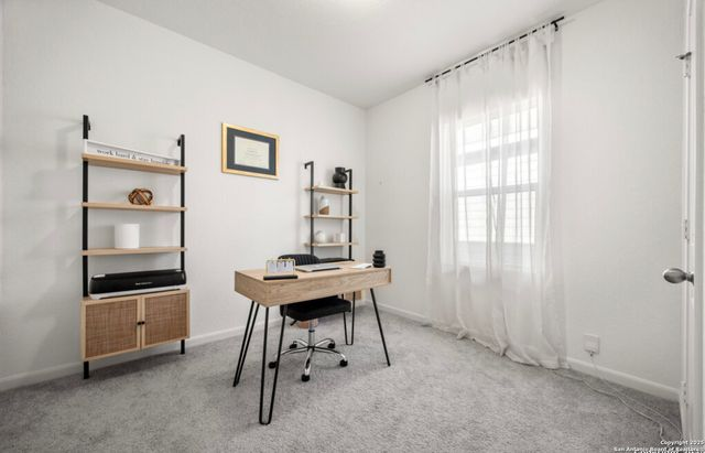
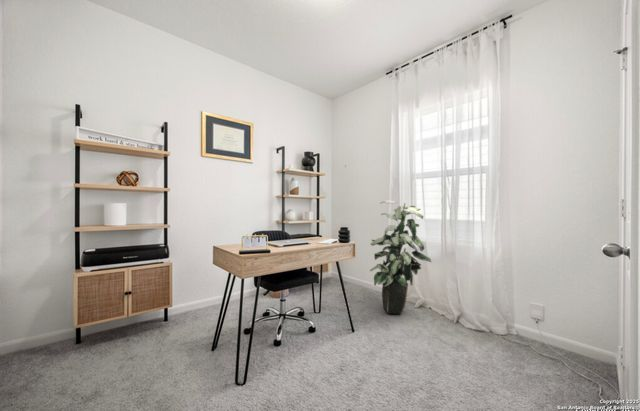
+ indoor plant [369,199,432,316]
